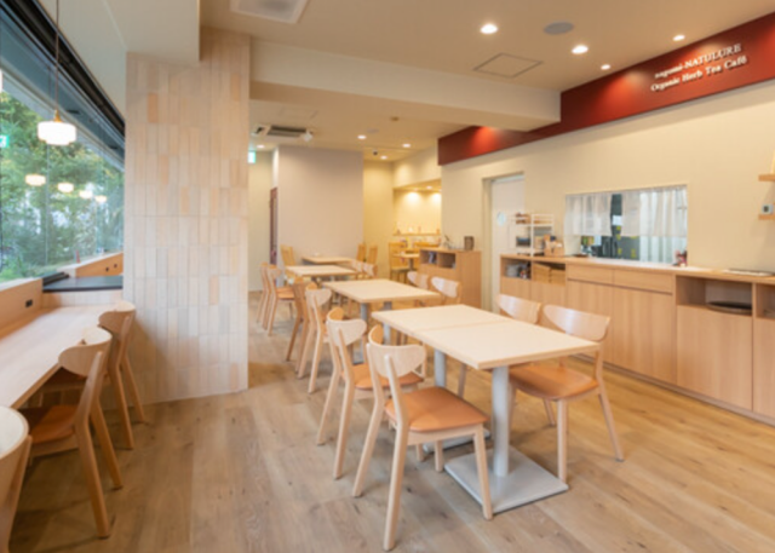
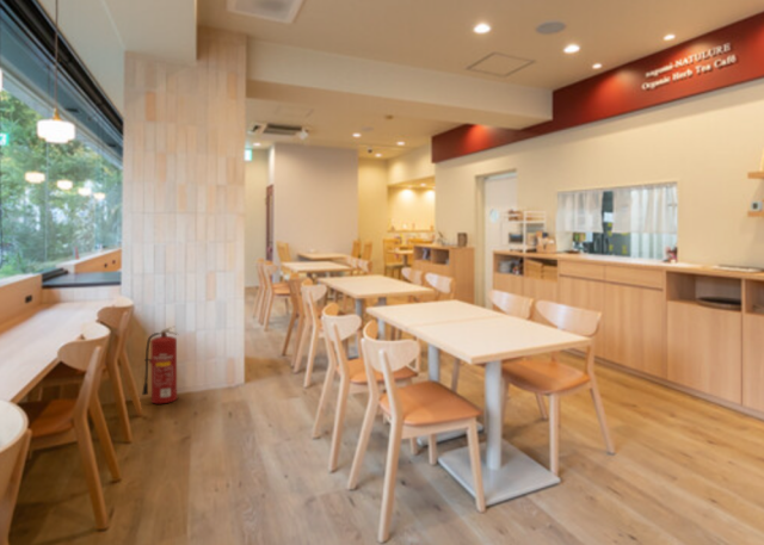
+ fire extinguisher [141,326,179,404]
